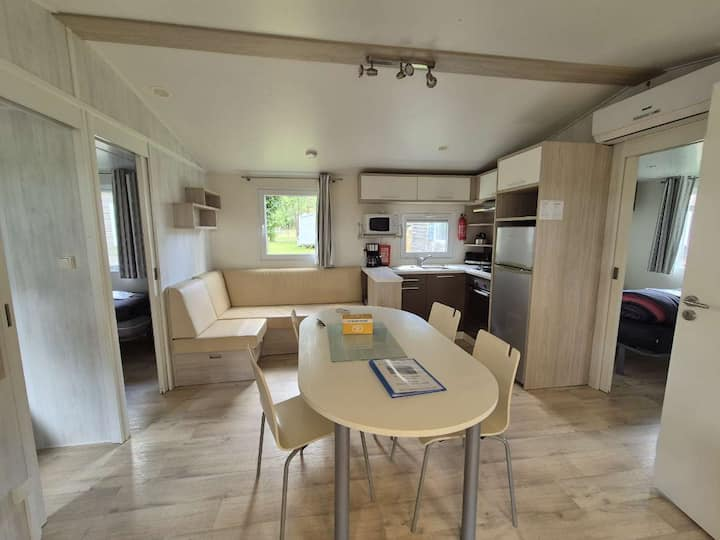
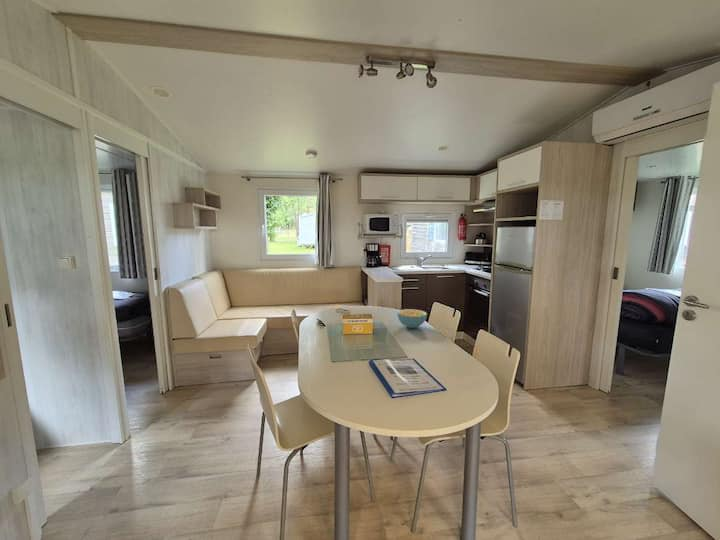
+ cereal bowl [396,308,428,329]
